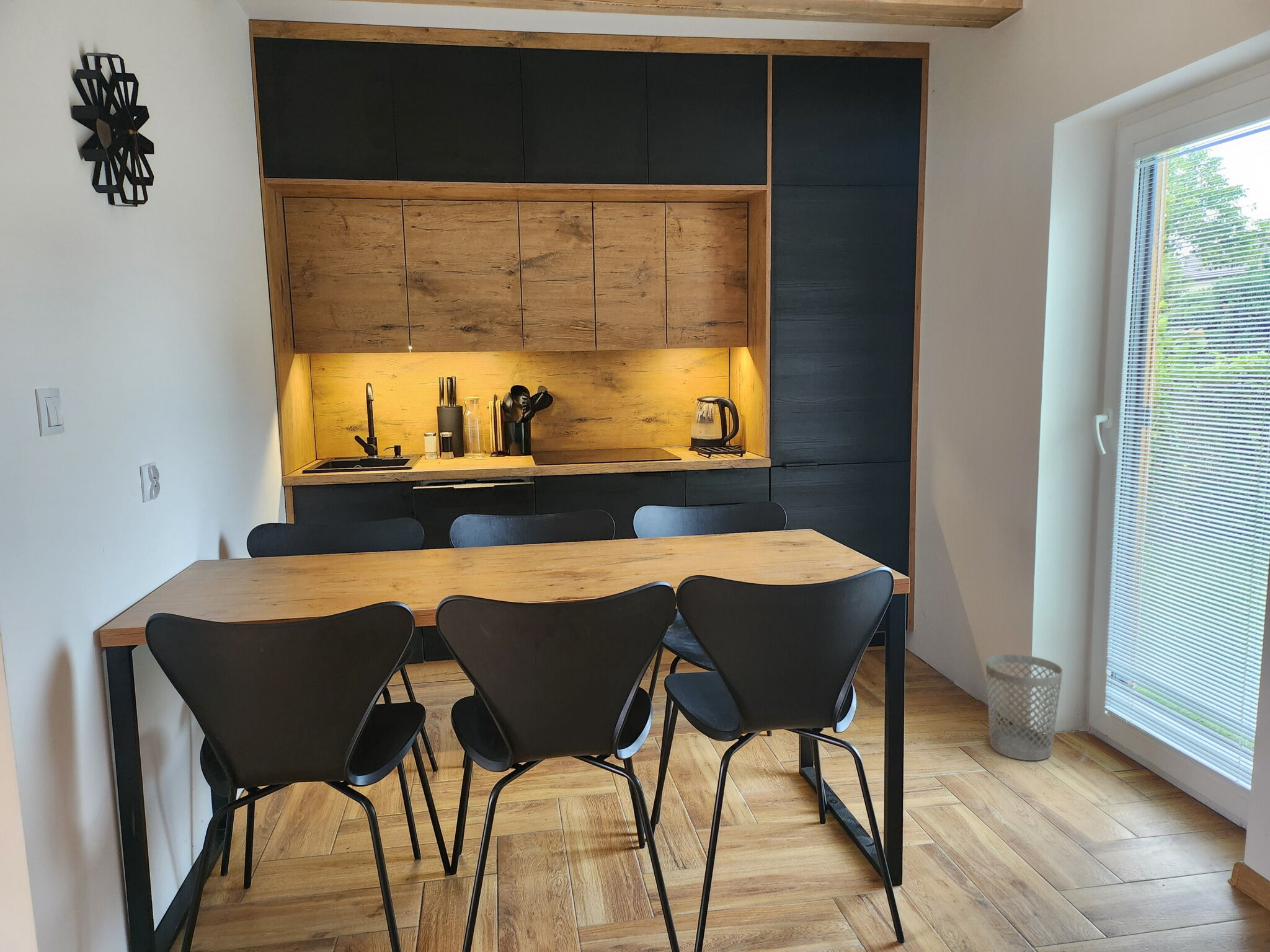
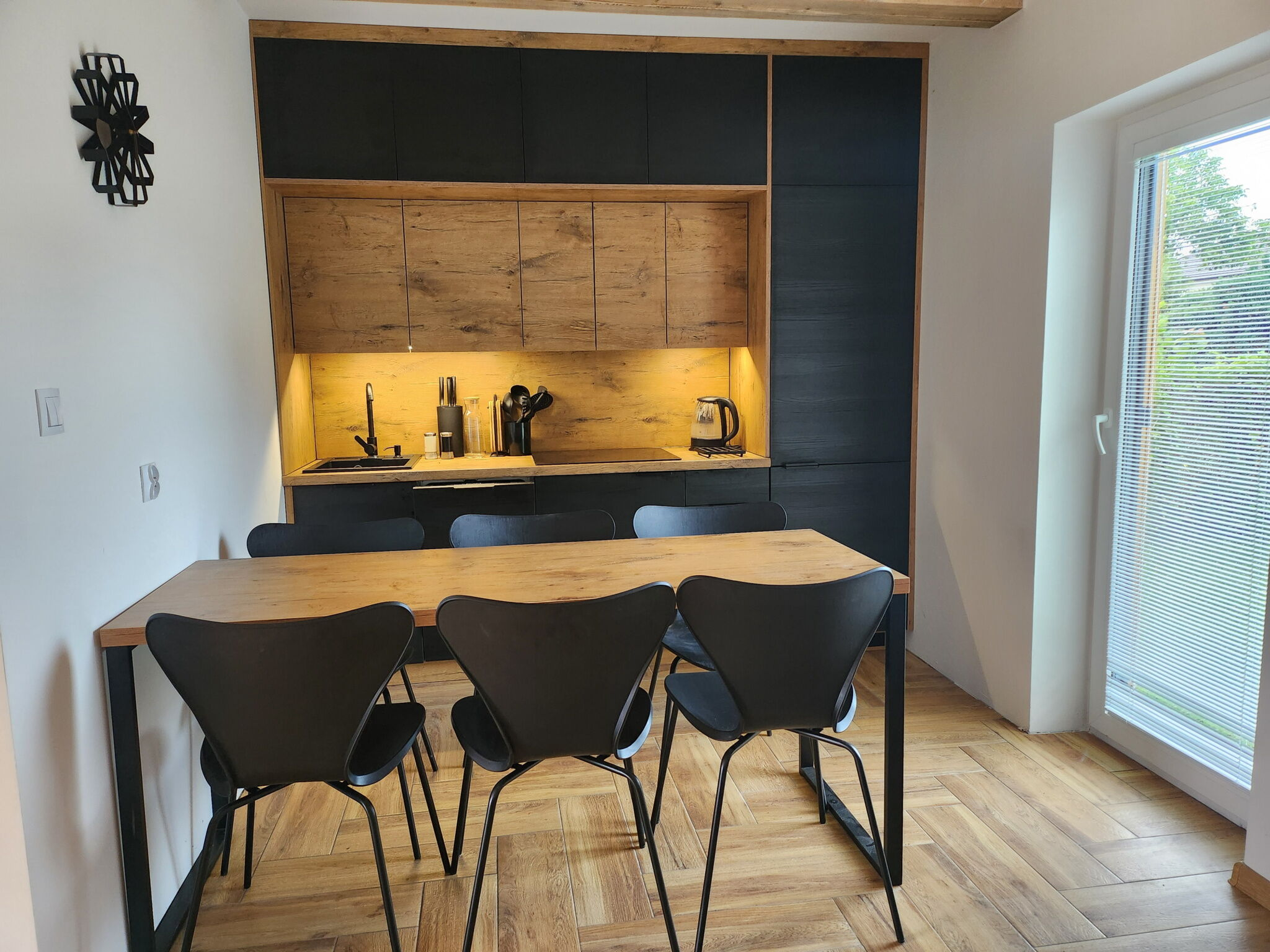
- wastebasket [985,654,1064,761]
